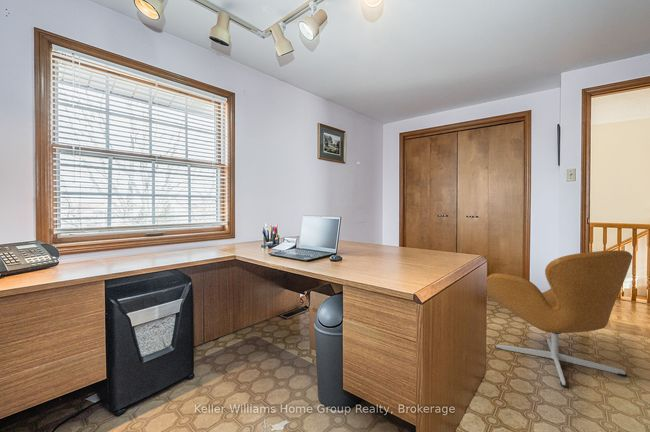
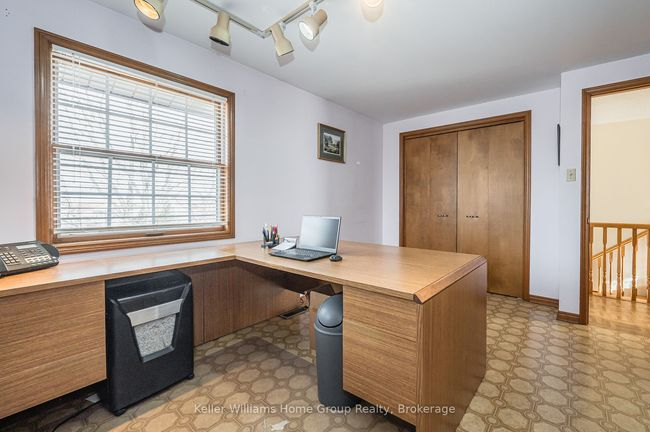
- armchair [486,249,633,388]
